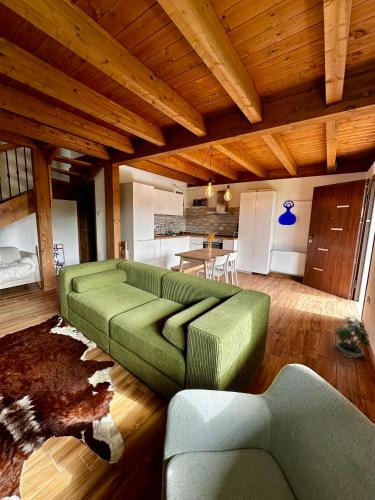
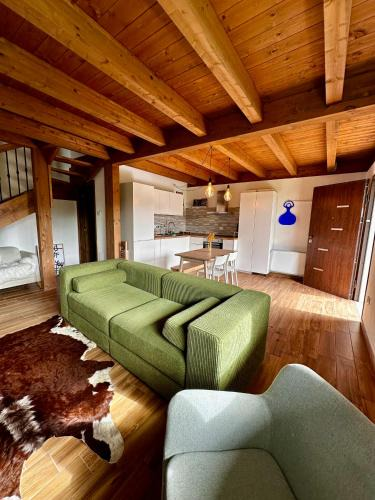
- potted plant [333,316,371,360]
